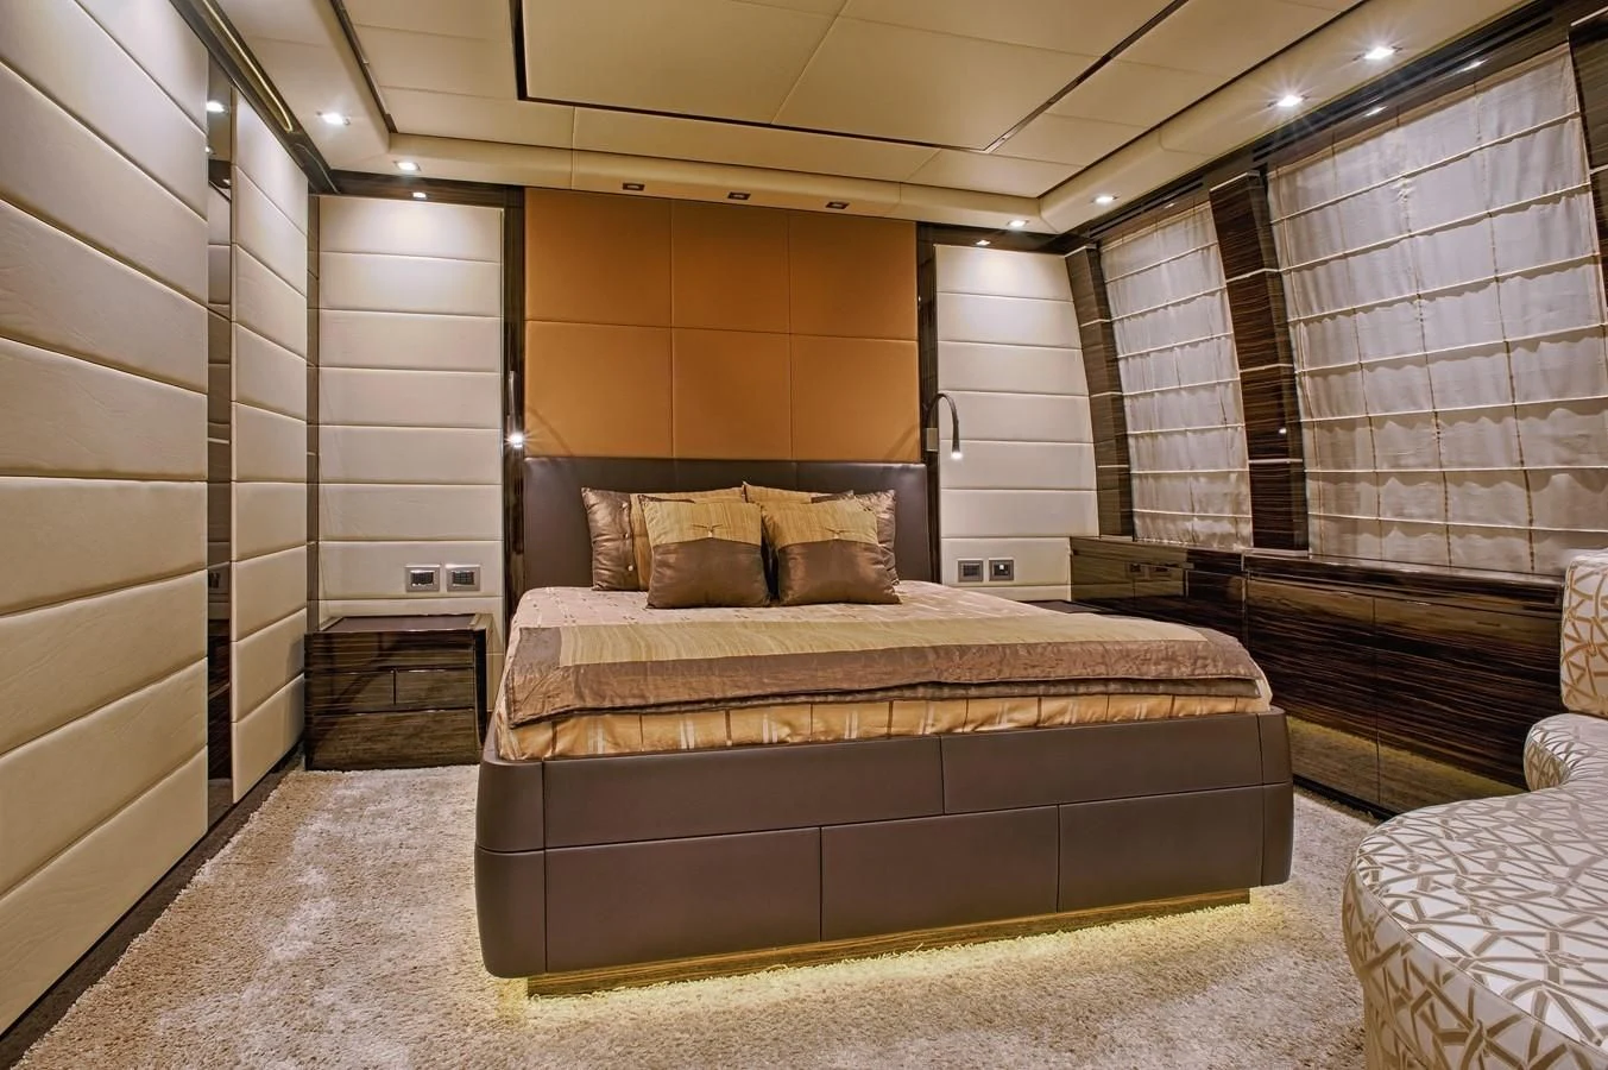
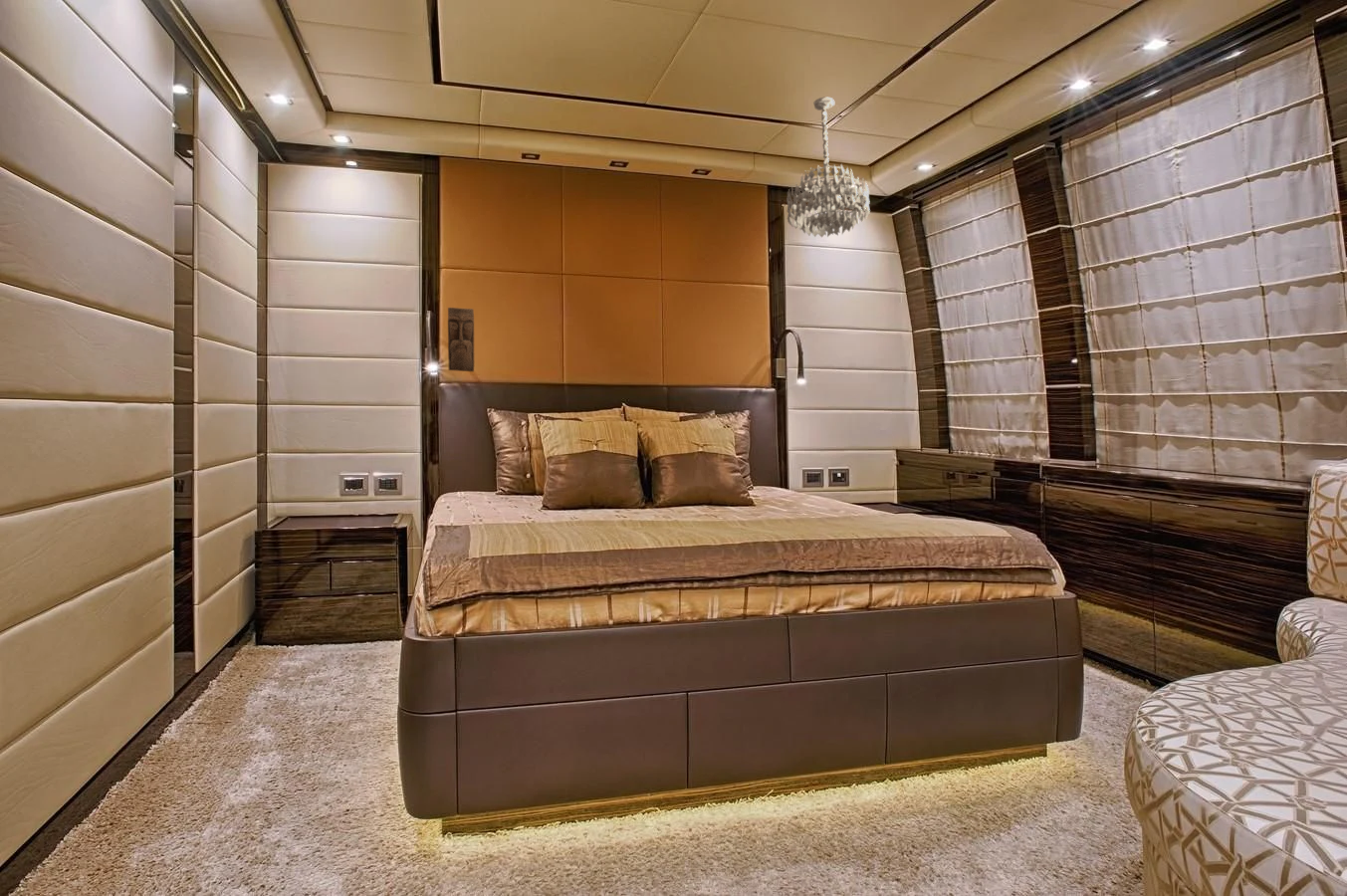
+ chandelier [786,96,871,238]
+ mask [447,307,475,372]
